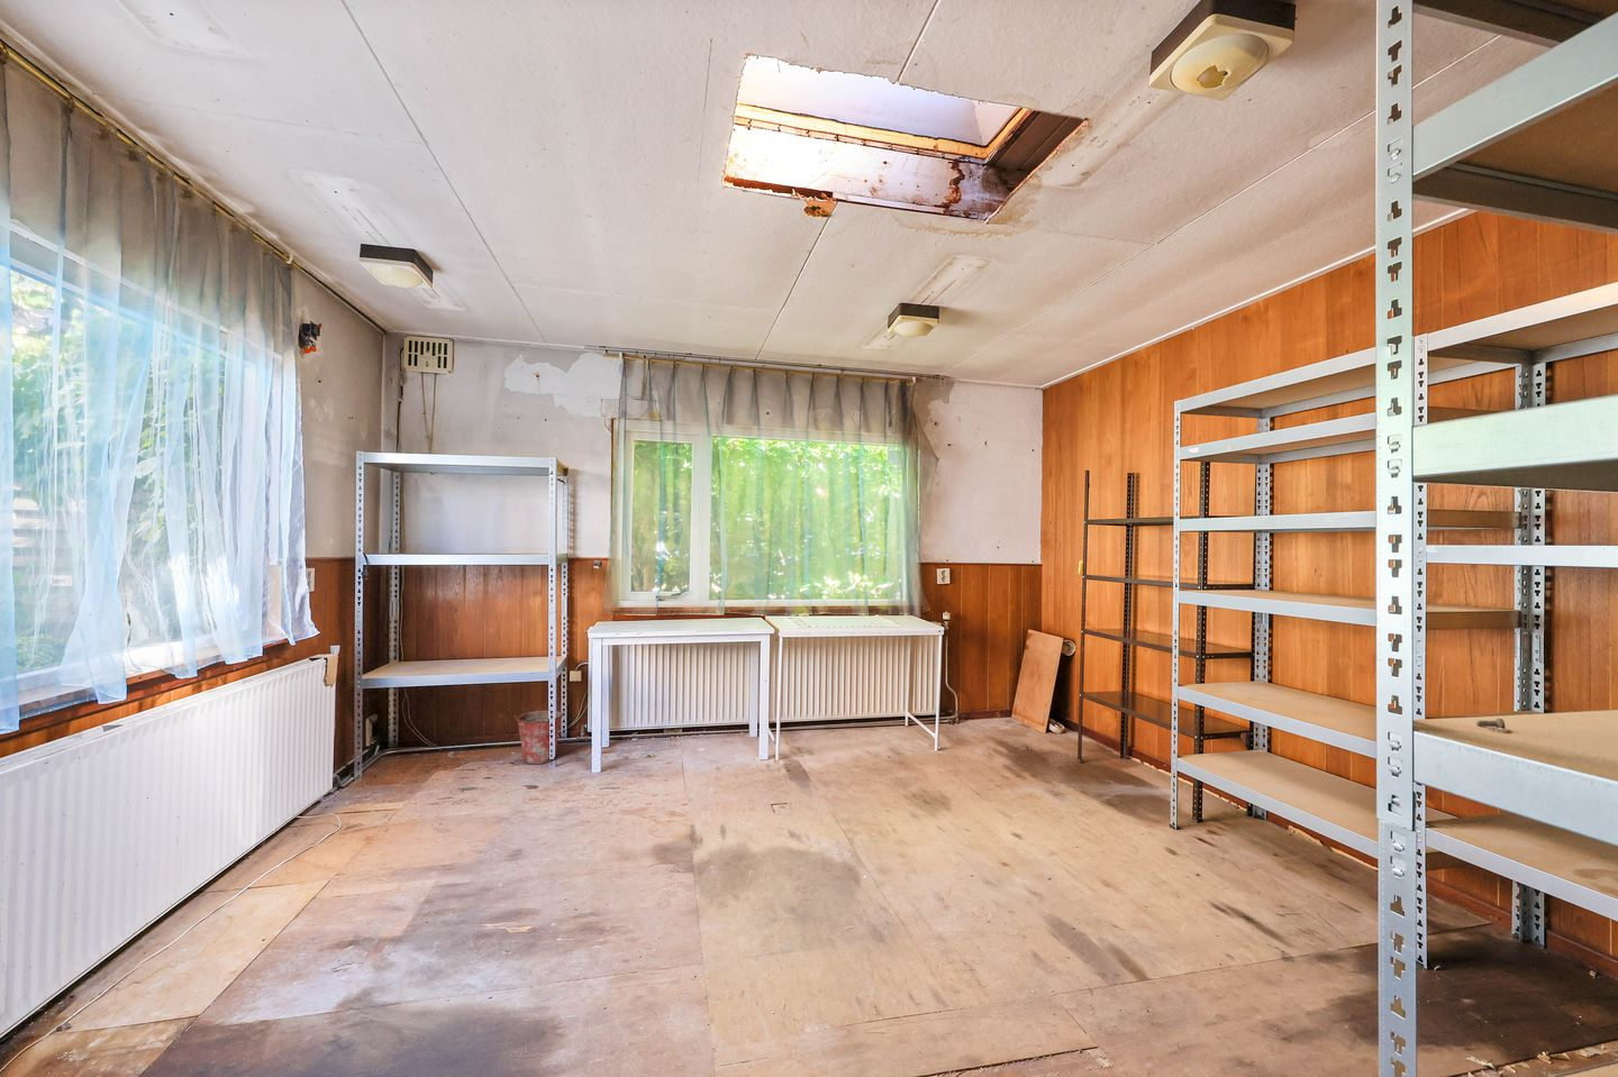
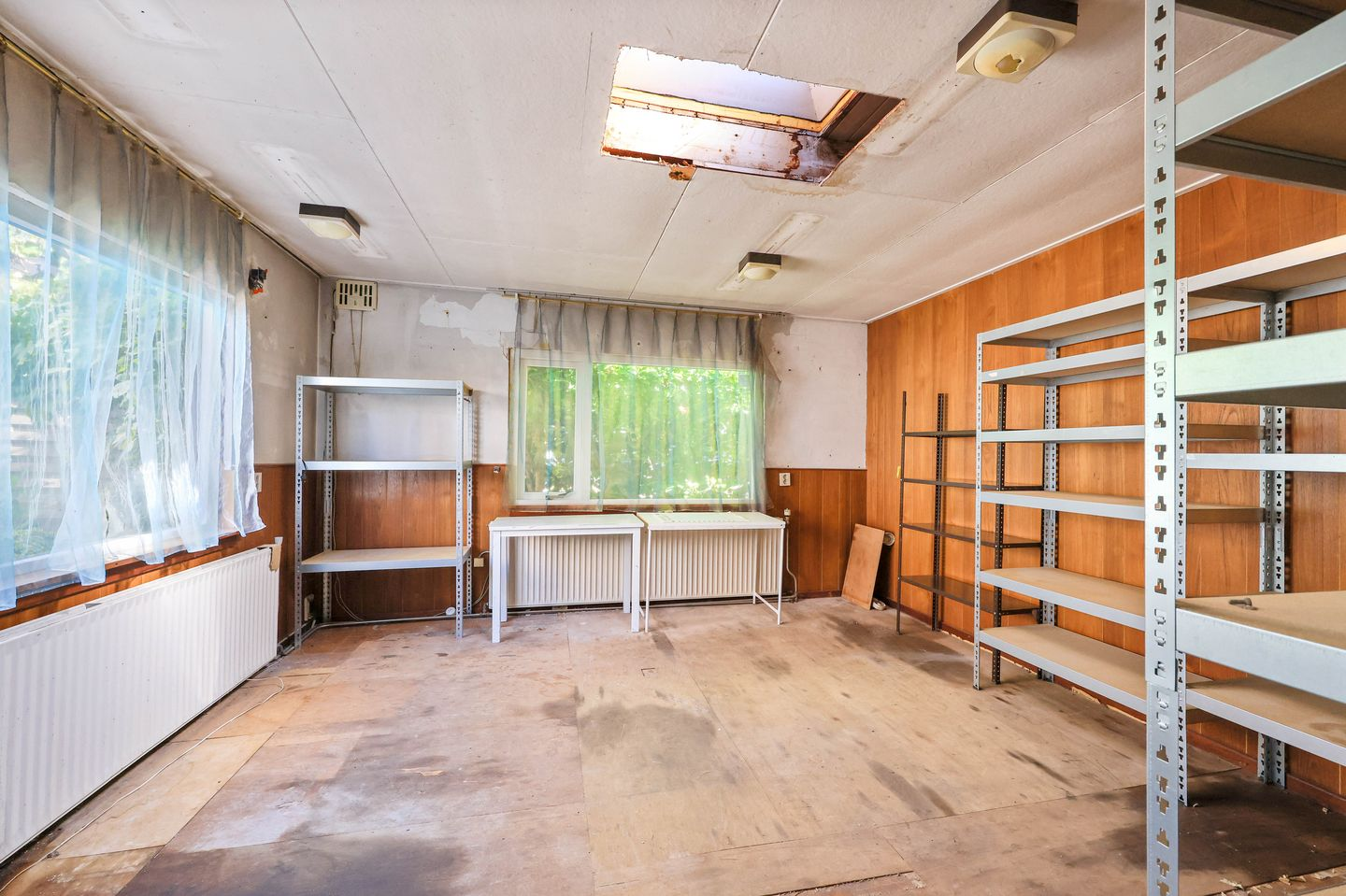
- bucket [513,709,565,764]
